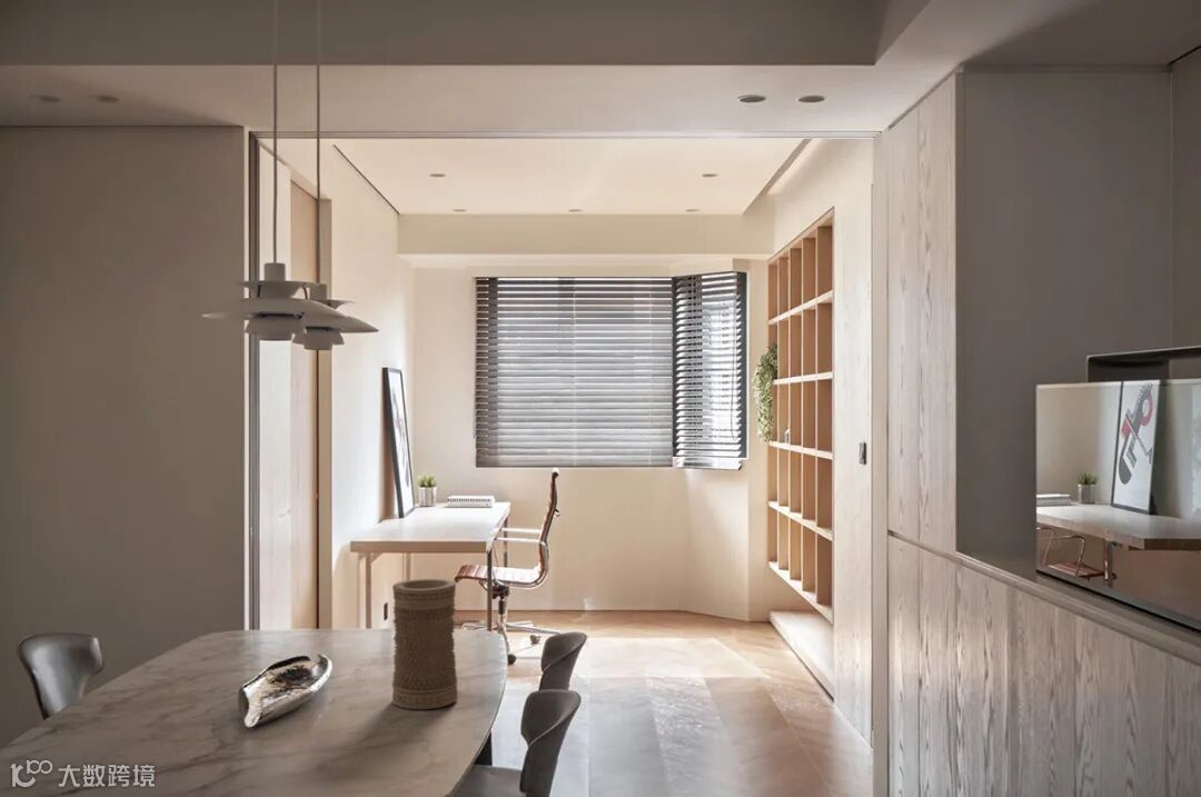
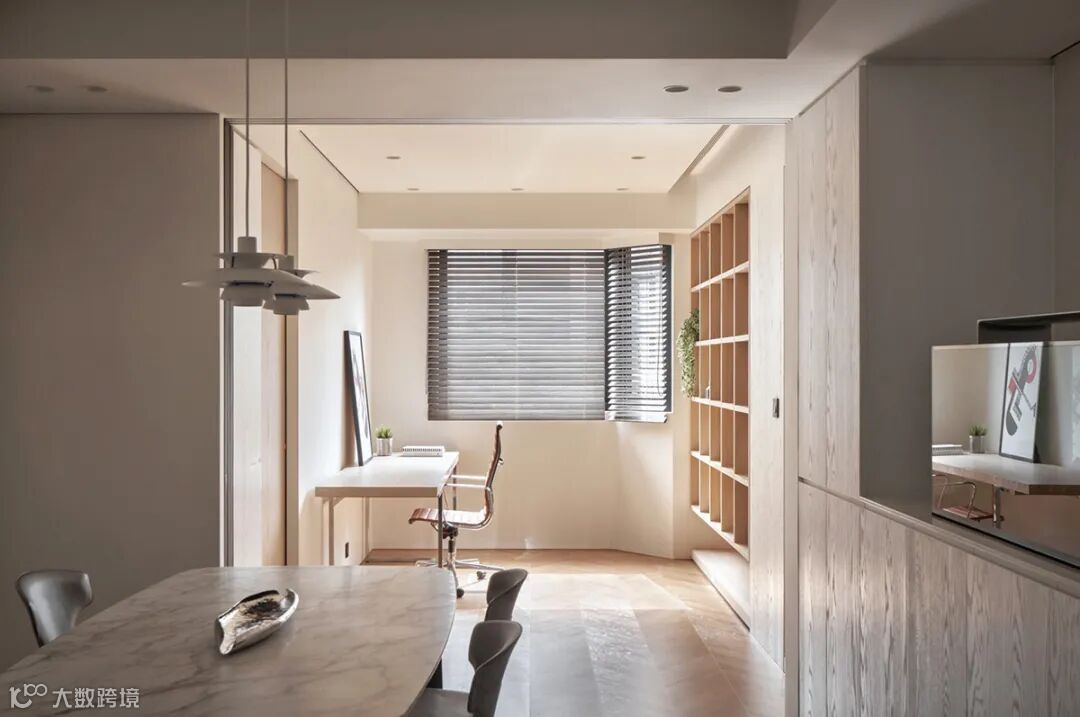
- vase [391,578,459,710]
